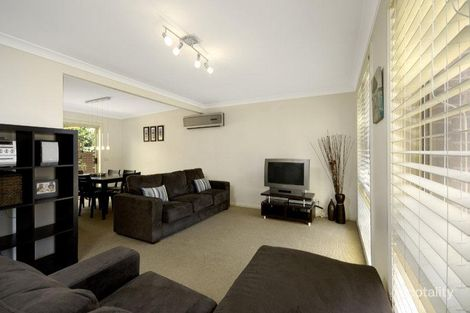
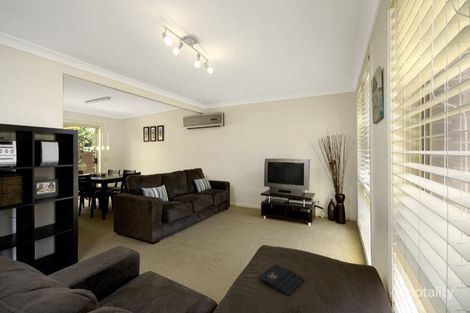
+ notebook [258,263,306,296]
